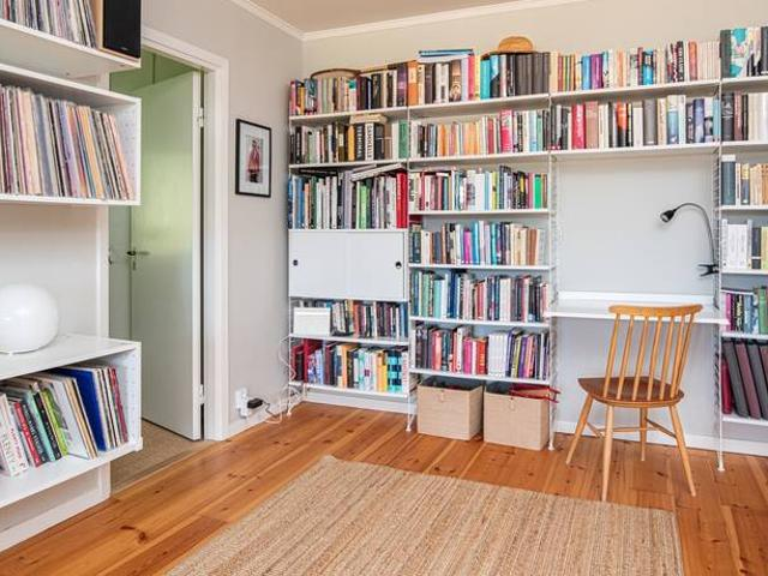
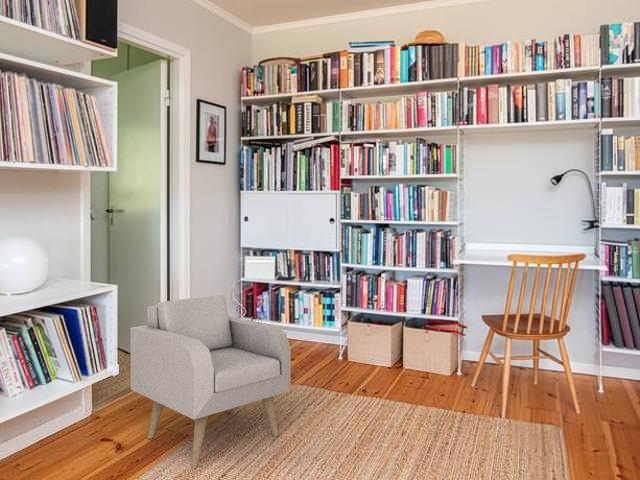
+ armchair [129,295,292,468]
